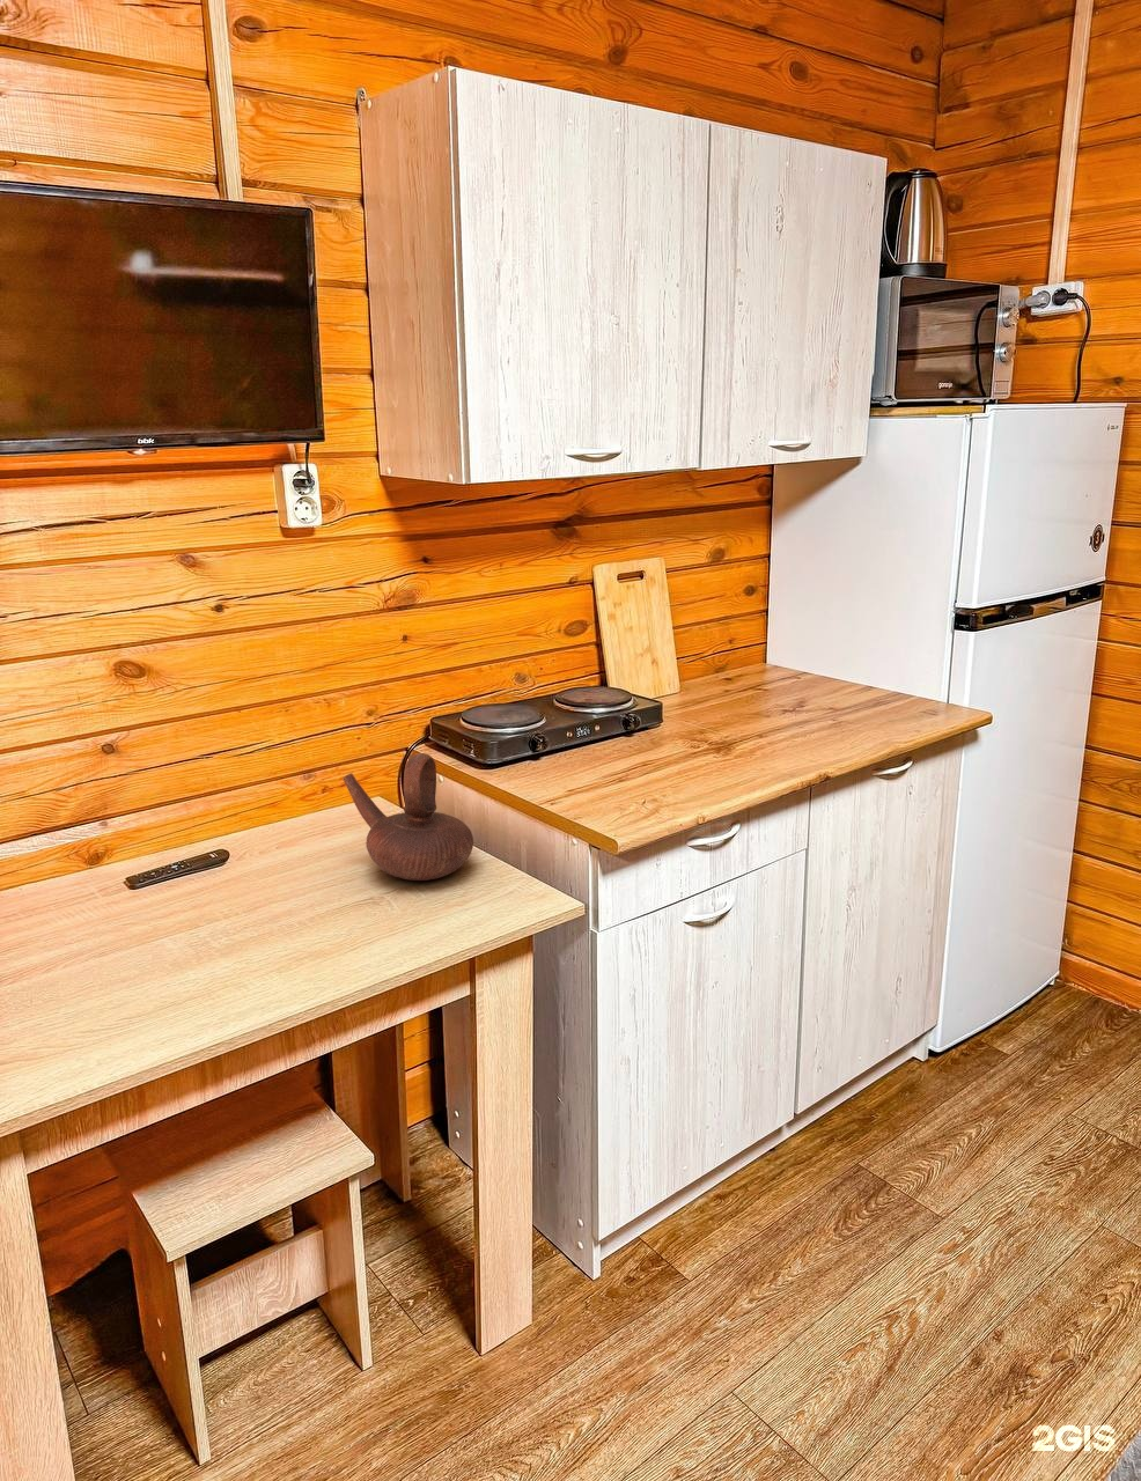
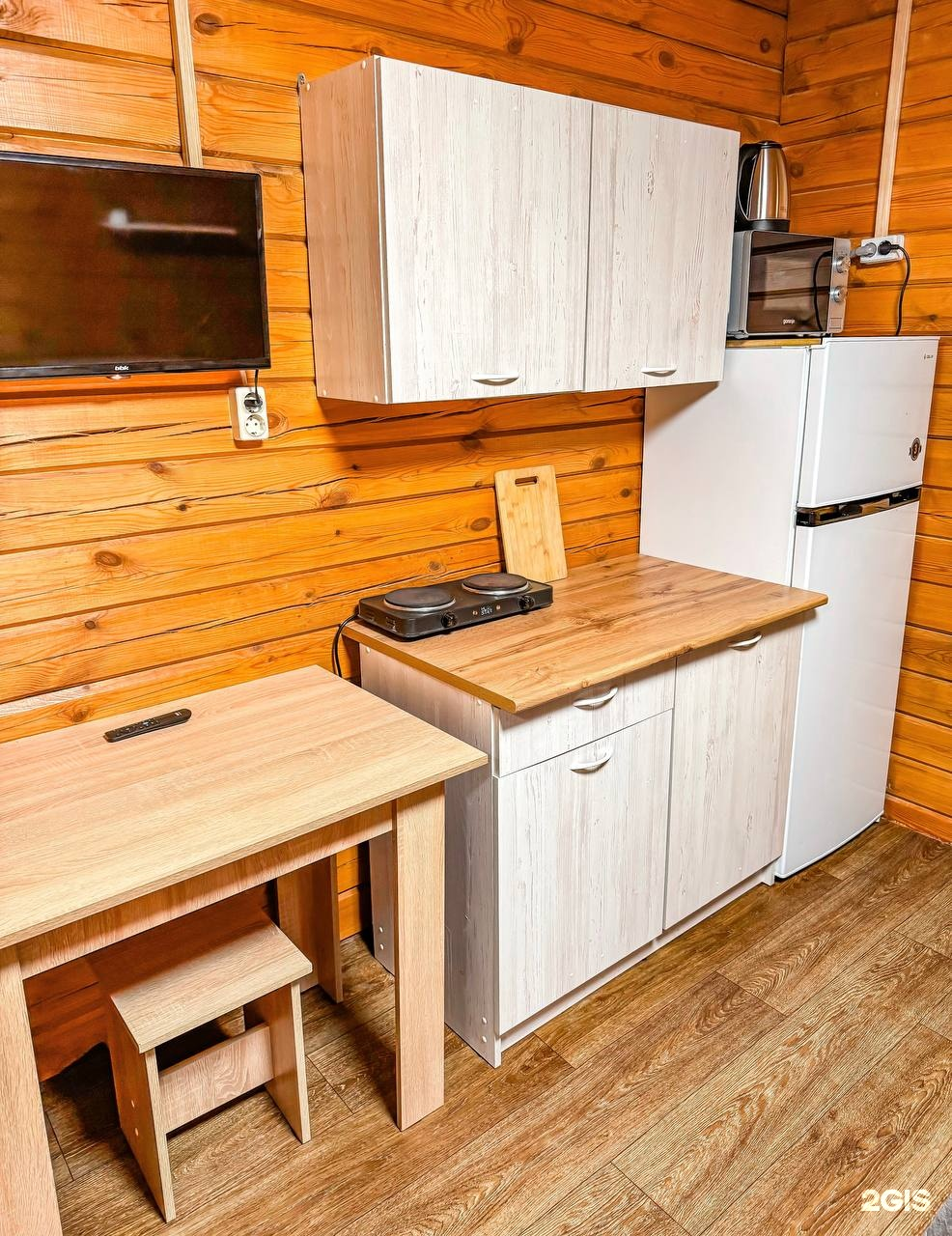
- teapot [342,752,475,882]
